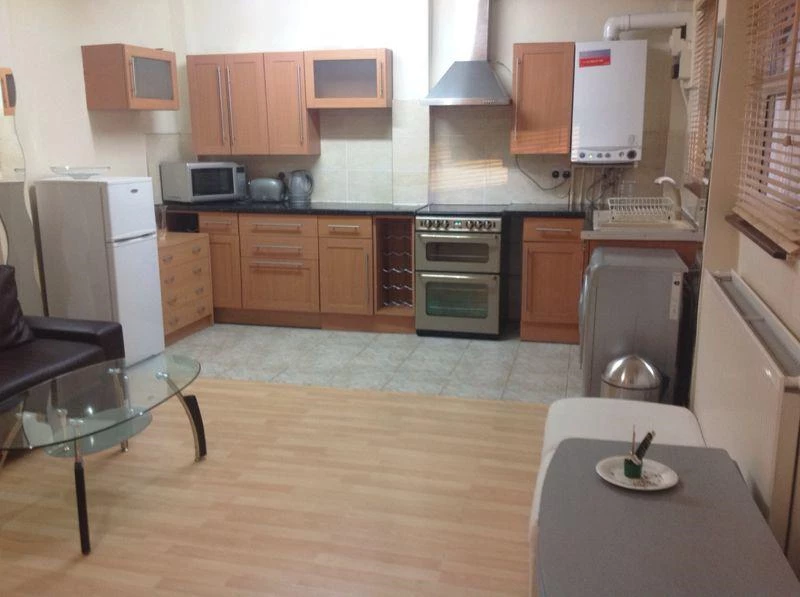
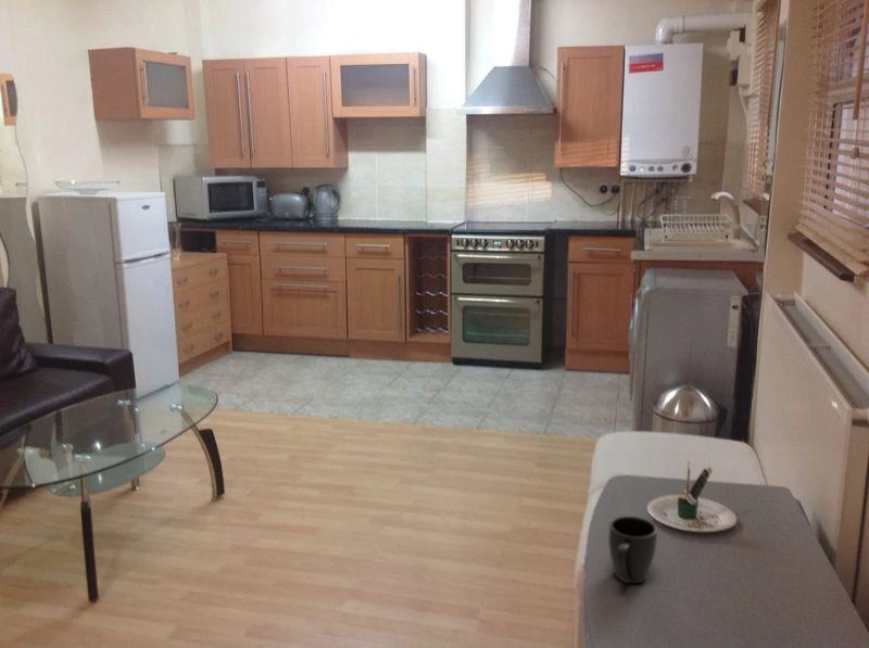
+ mug [607,516,658,585]
